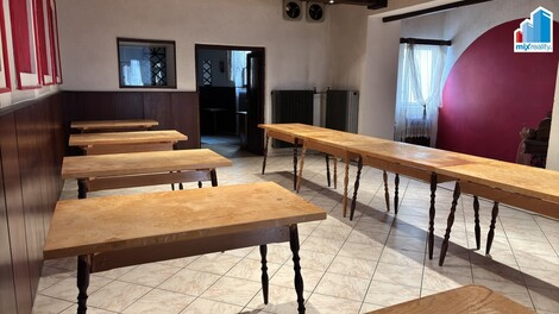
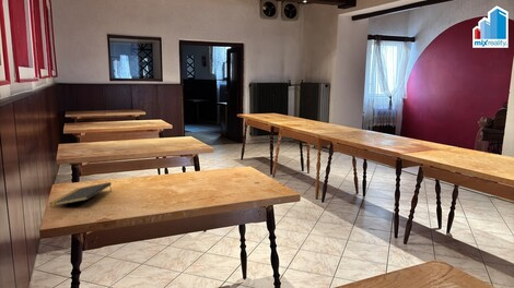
+ notepad [48,181,113,207]
